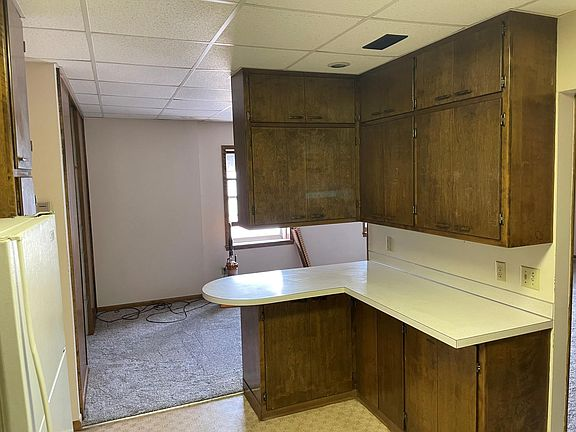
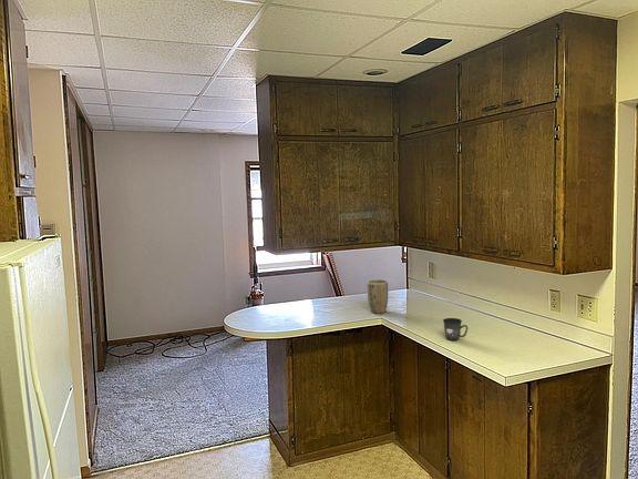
+ plant pot [367,278,389,314]
+ mug [442,317,469,342]
